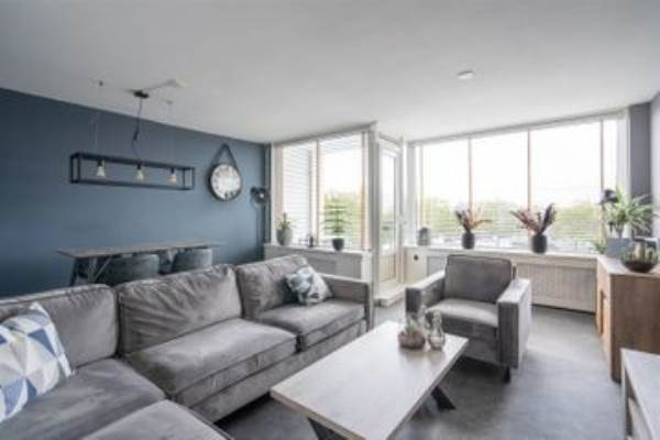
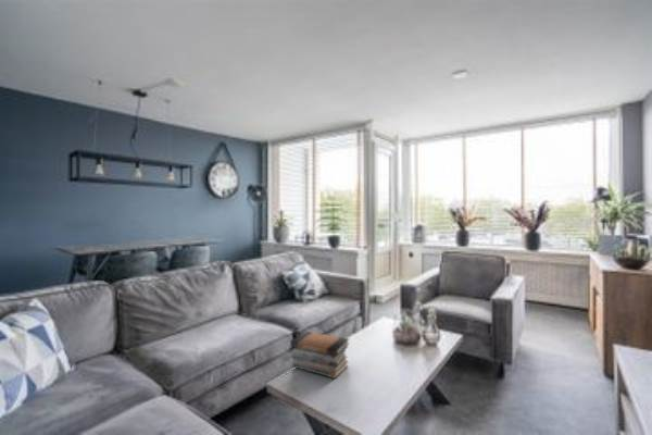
+ book stack [290,331,351,380]
